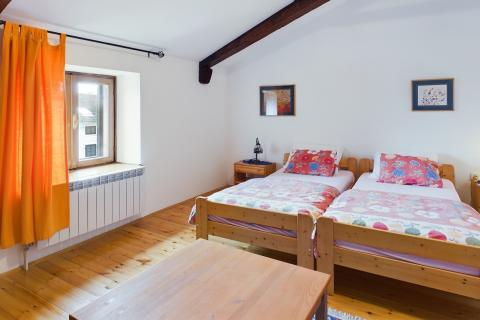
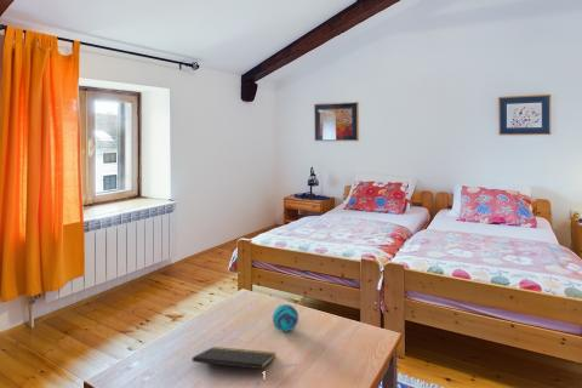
+ decorative ball [272,303,299,332]
+ notepad [192,346,276,370]
